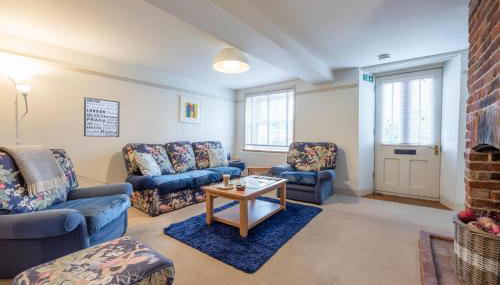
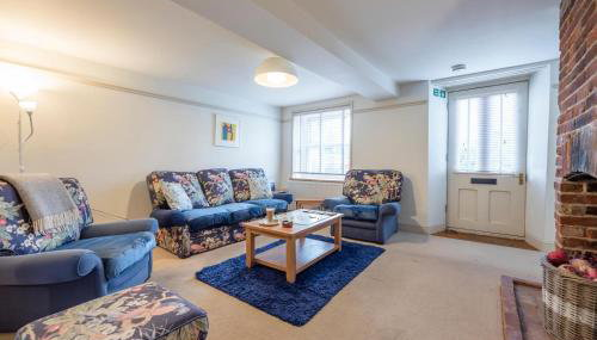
- wall art [83,96,121,138]
